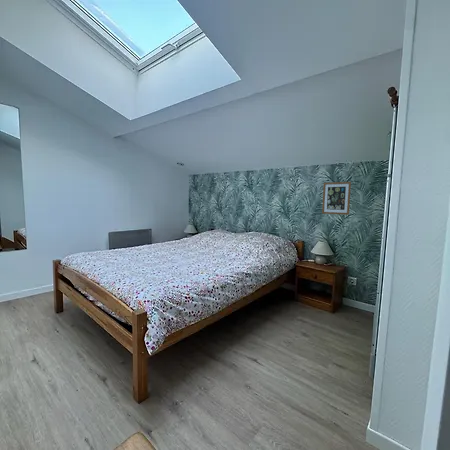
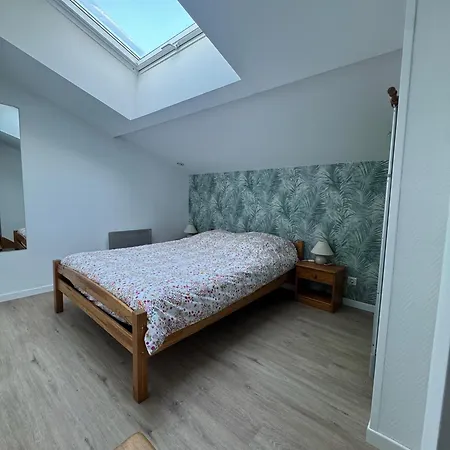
- wall art [321,181,352,216]
